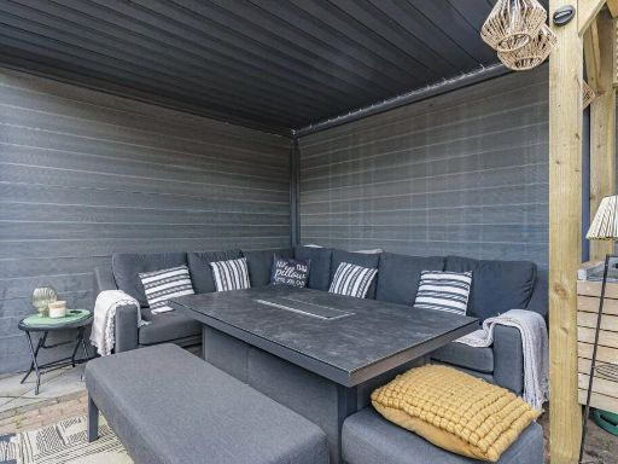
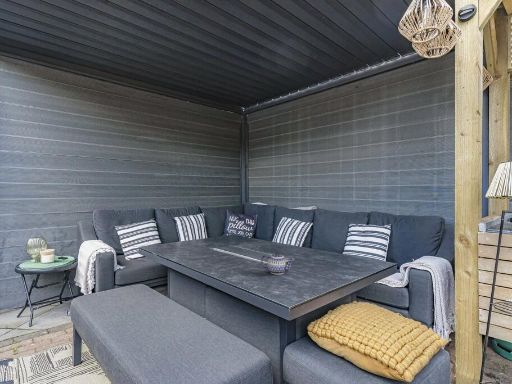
+ teapot [260,251,295,275]
